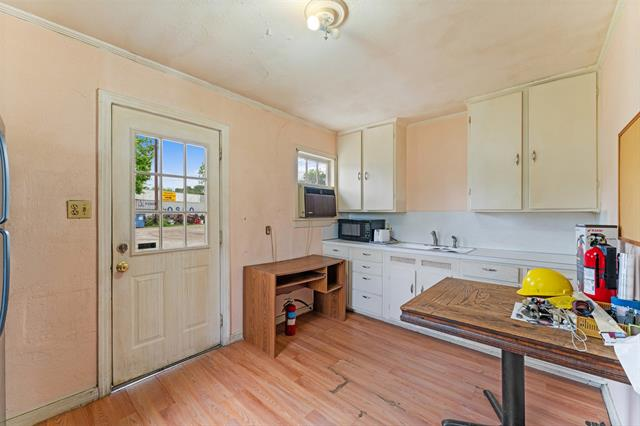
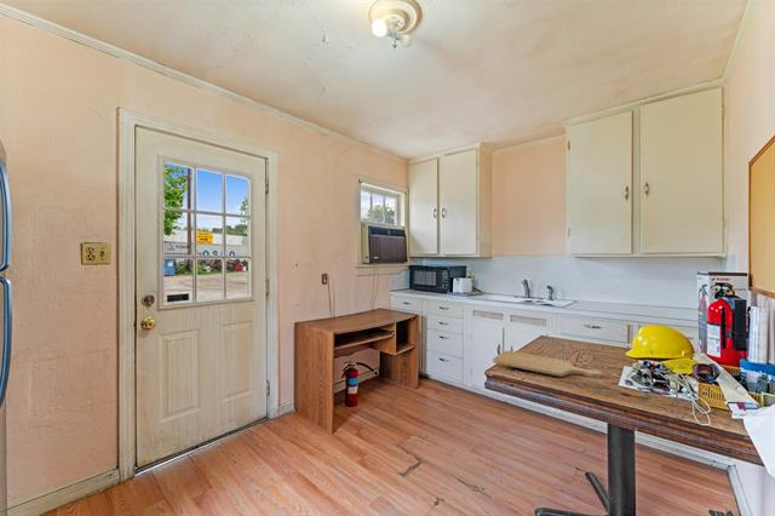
+ chopping board [492,350,602,379]
